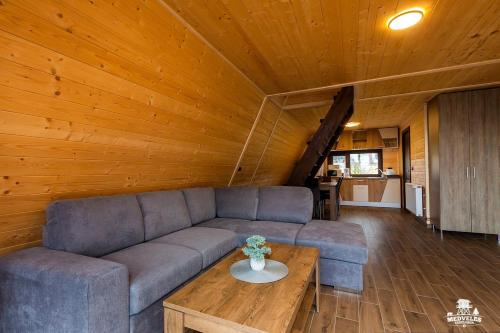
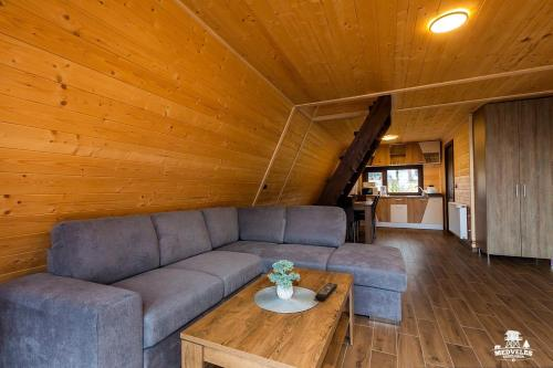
+ remote control [314,282,338,302]
